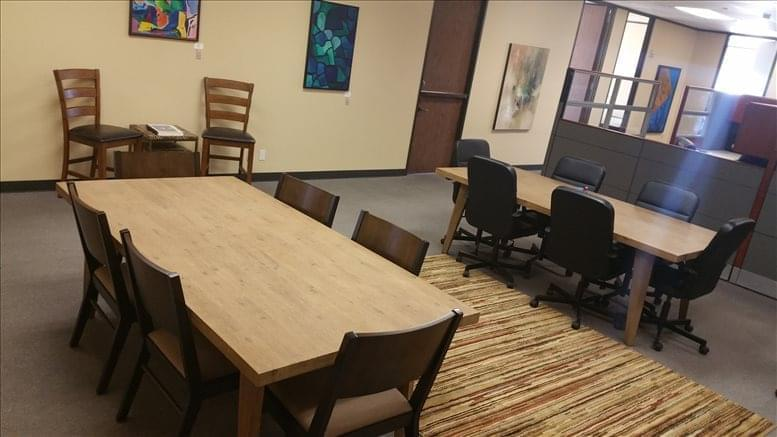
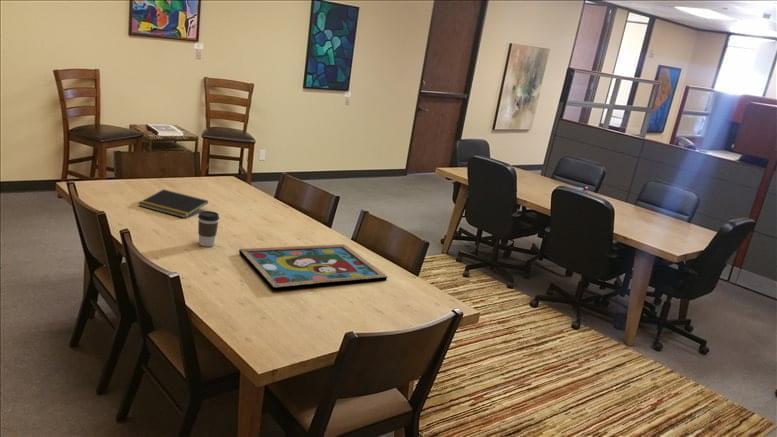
+ framed painting [238,243,388,291]
+ coffee cup [197,210,220,247]
+ notepad [138,188,209,219]
